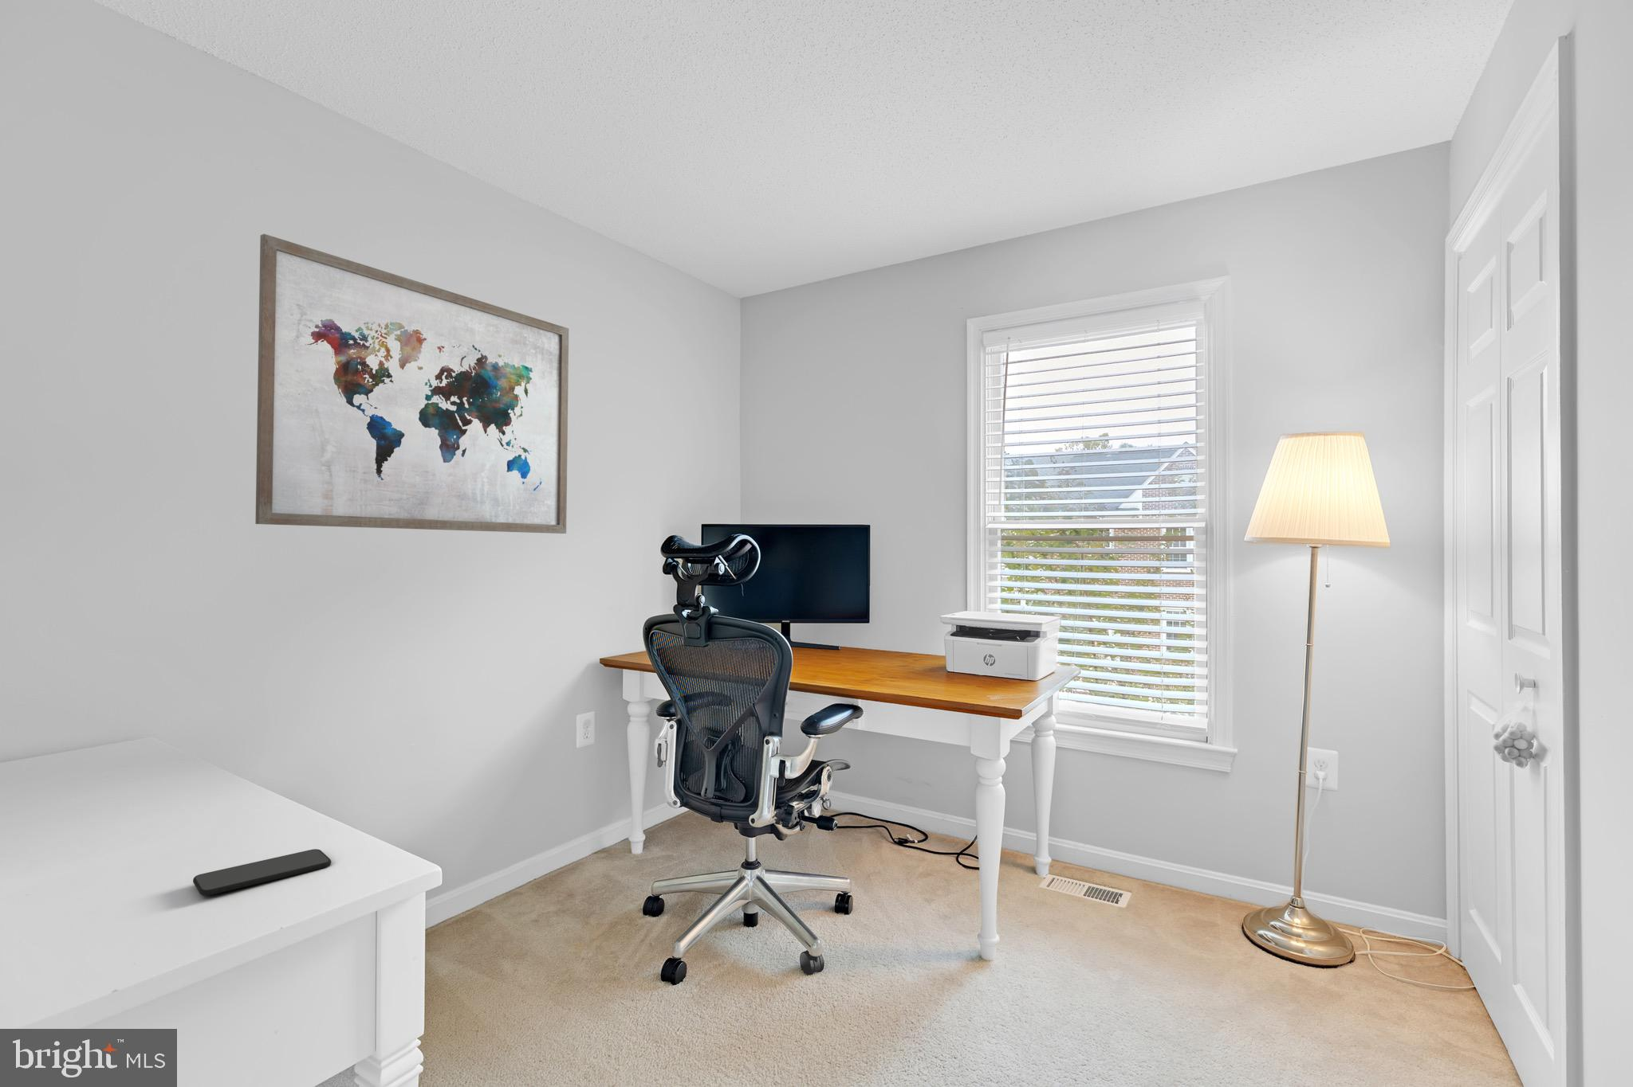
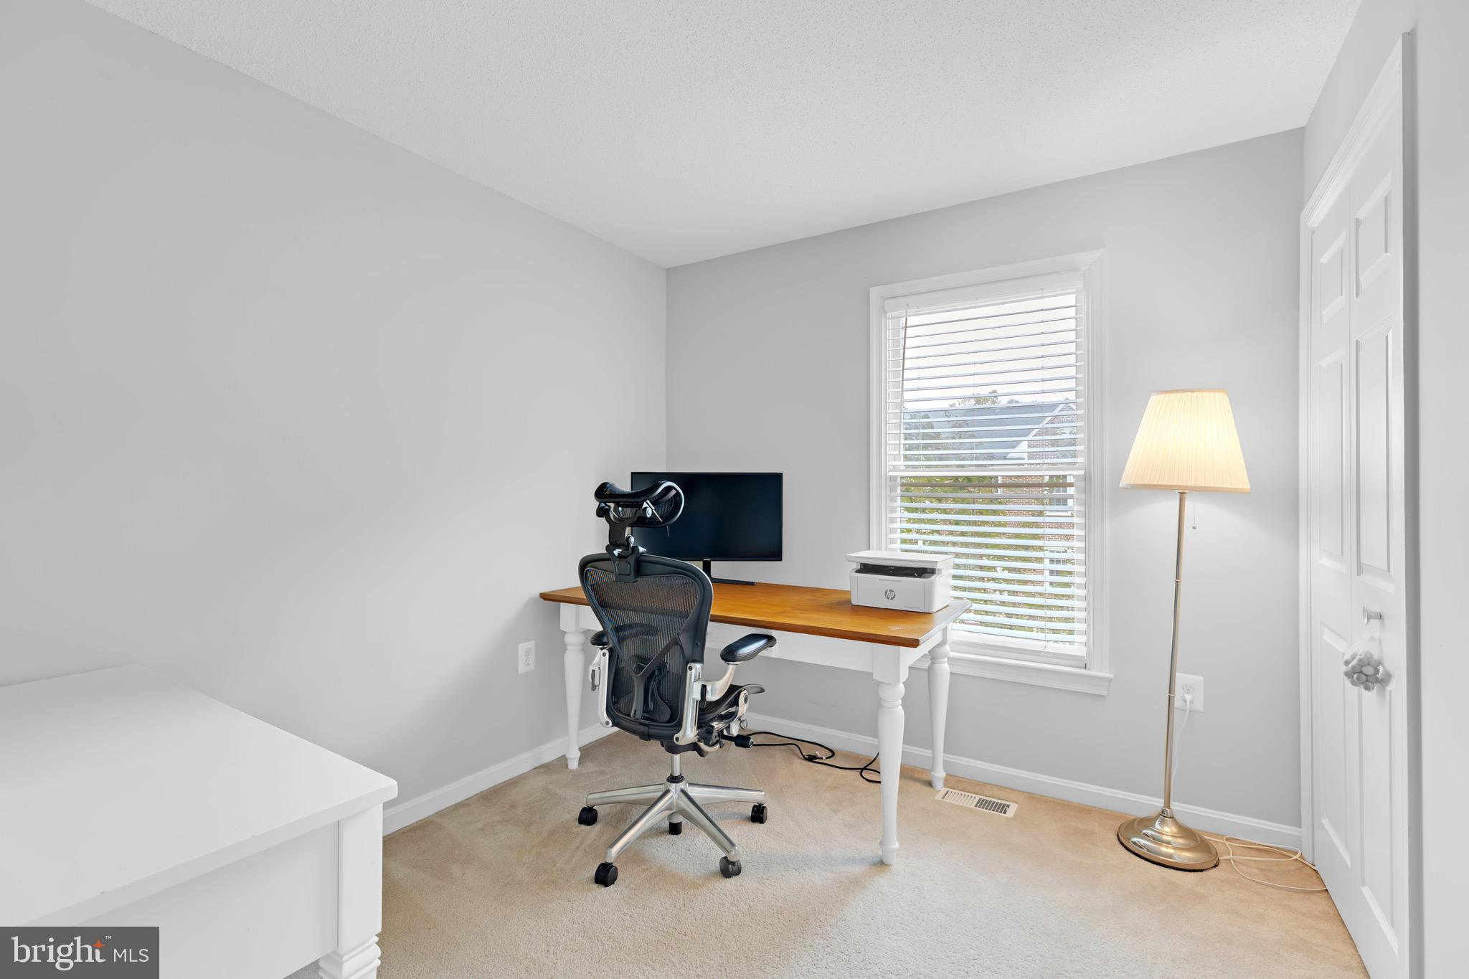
- smartphone [192,848,331,897]
- wall art [254,233,569,534]
